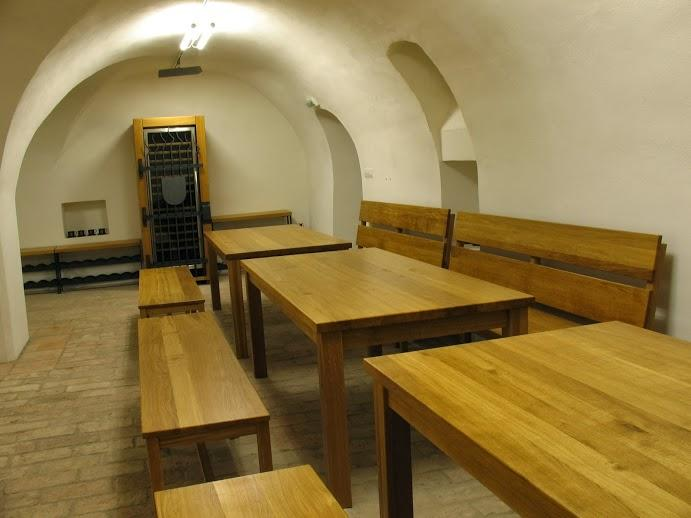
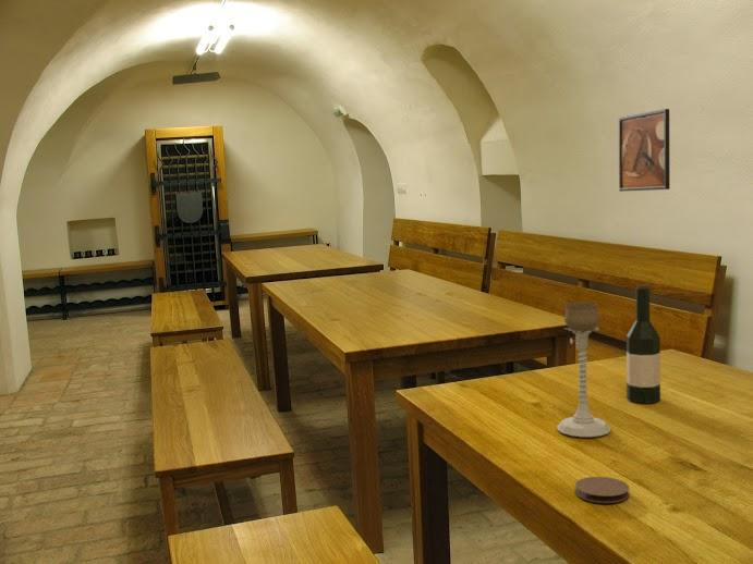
+ coaster [574,476,631,504]
+ candle holder [556,301,612,438]
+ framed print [618,108,671,193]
+ wine bottle [626,284,661,404]
